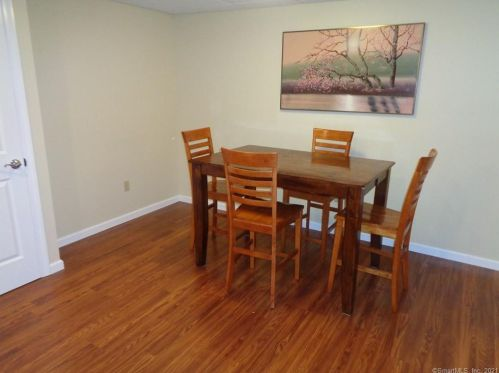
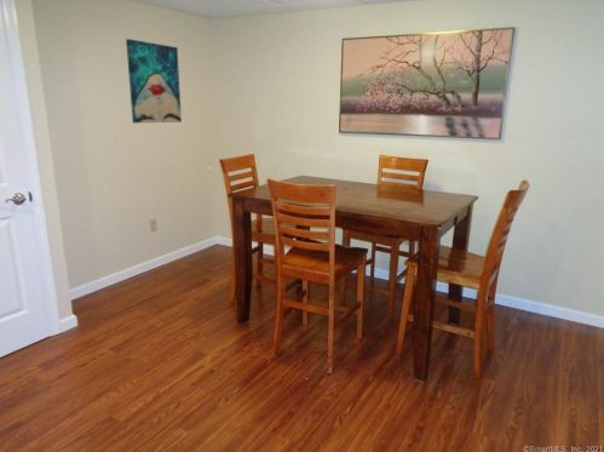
+ wall art [125,38,183,124]
